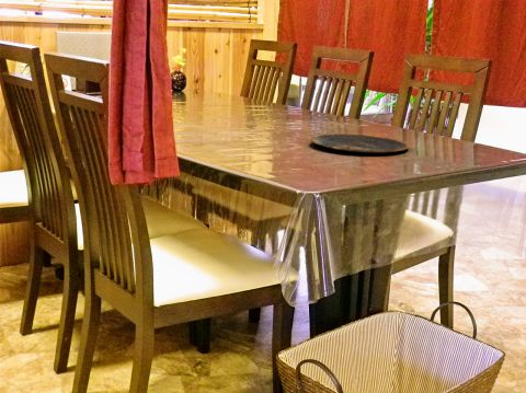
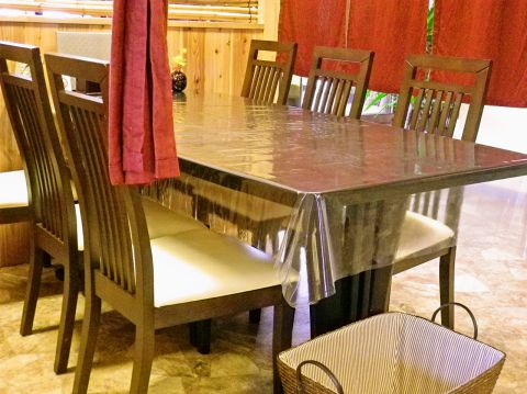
- plate [309,132,410,154]
